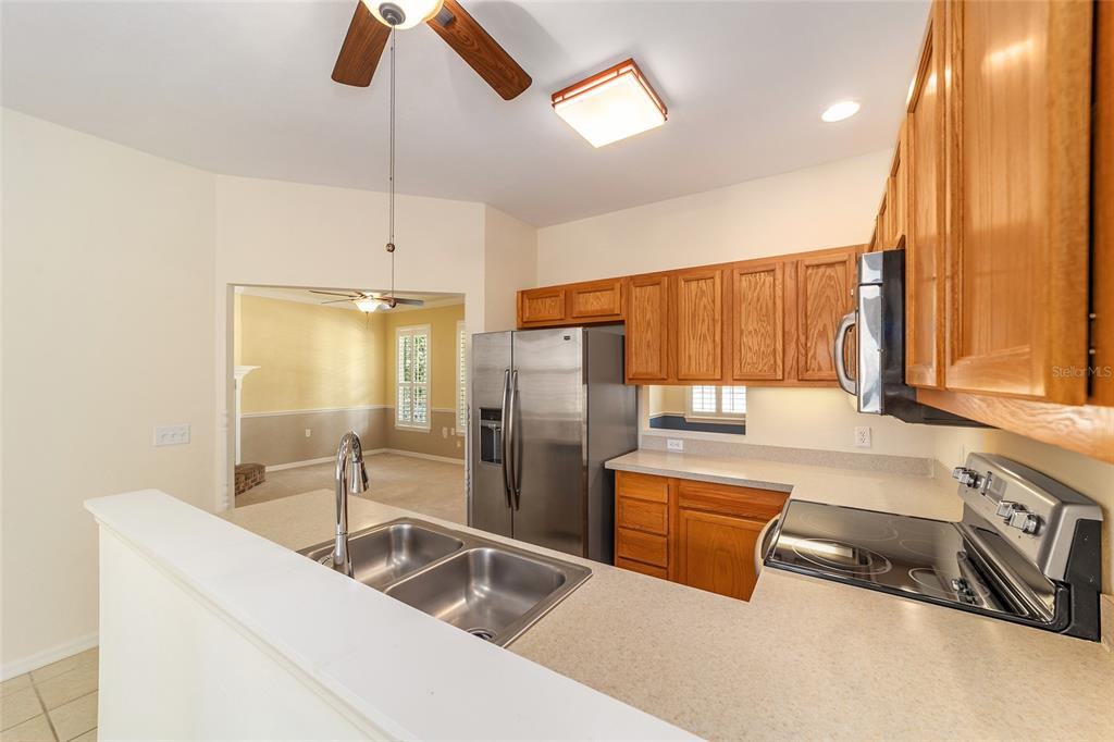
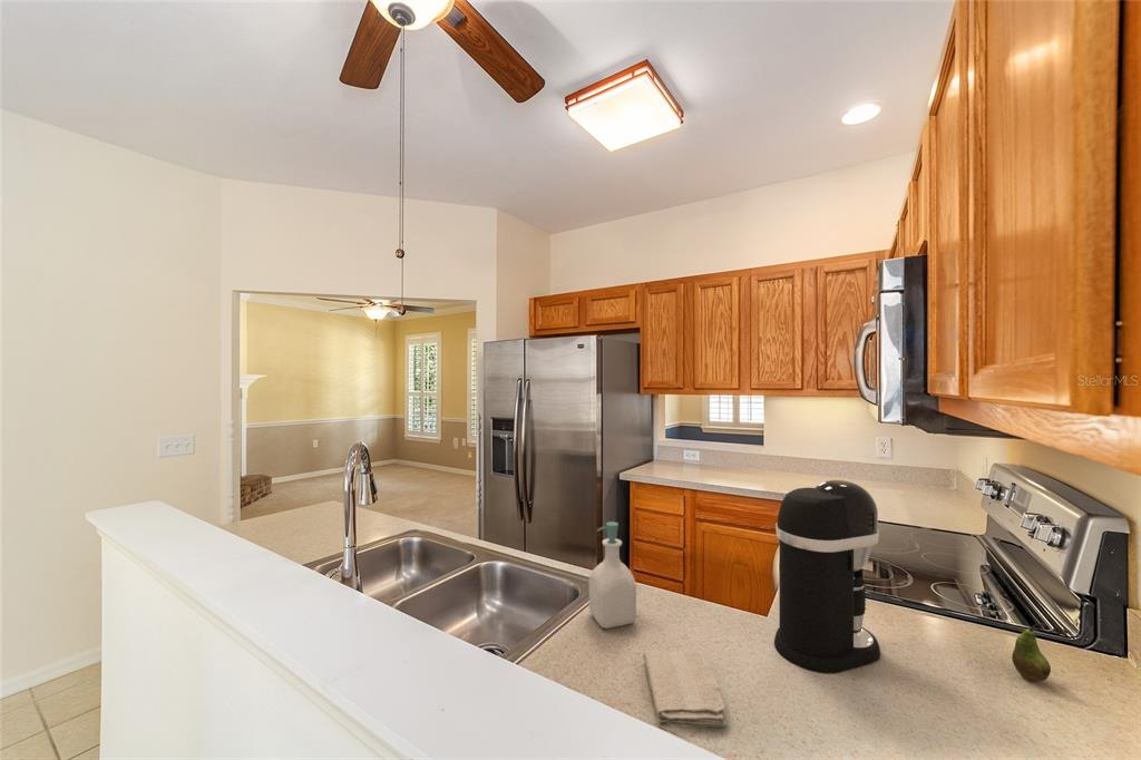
+ coffee maker [773,479,881,674]
+ washcloth [642,649,728,728]
+ fruit [1011,622,1052,683]
+ soap bottle [588,520,637,630]
